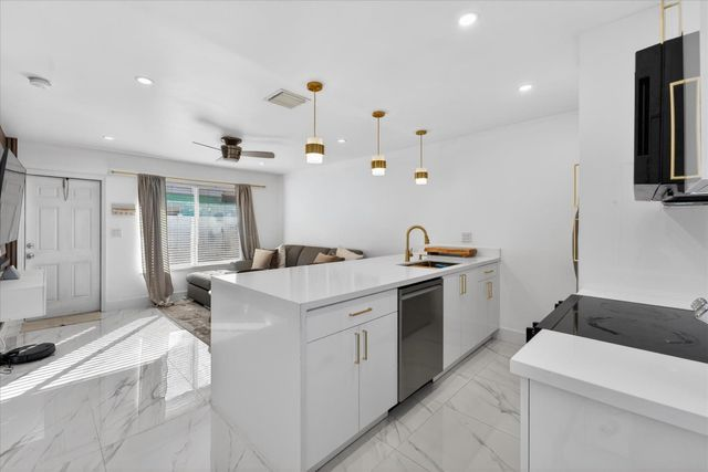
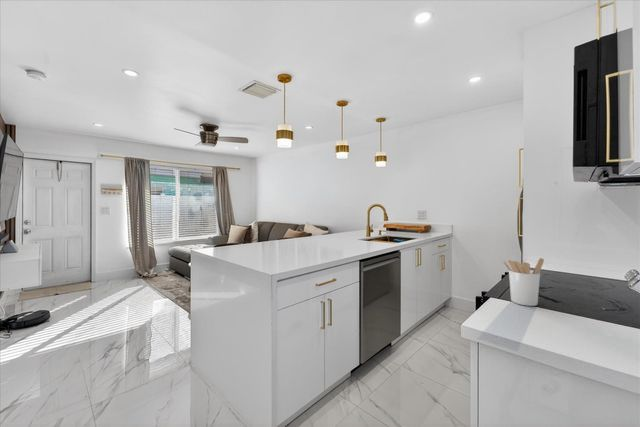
+ utensil holder [502,257,545,307]
